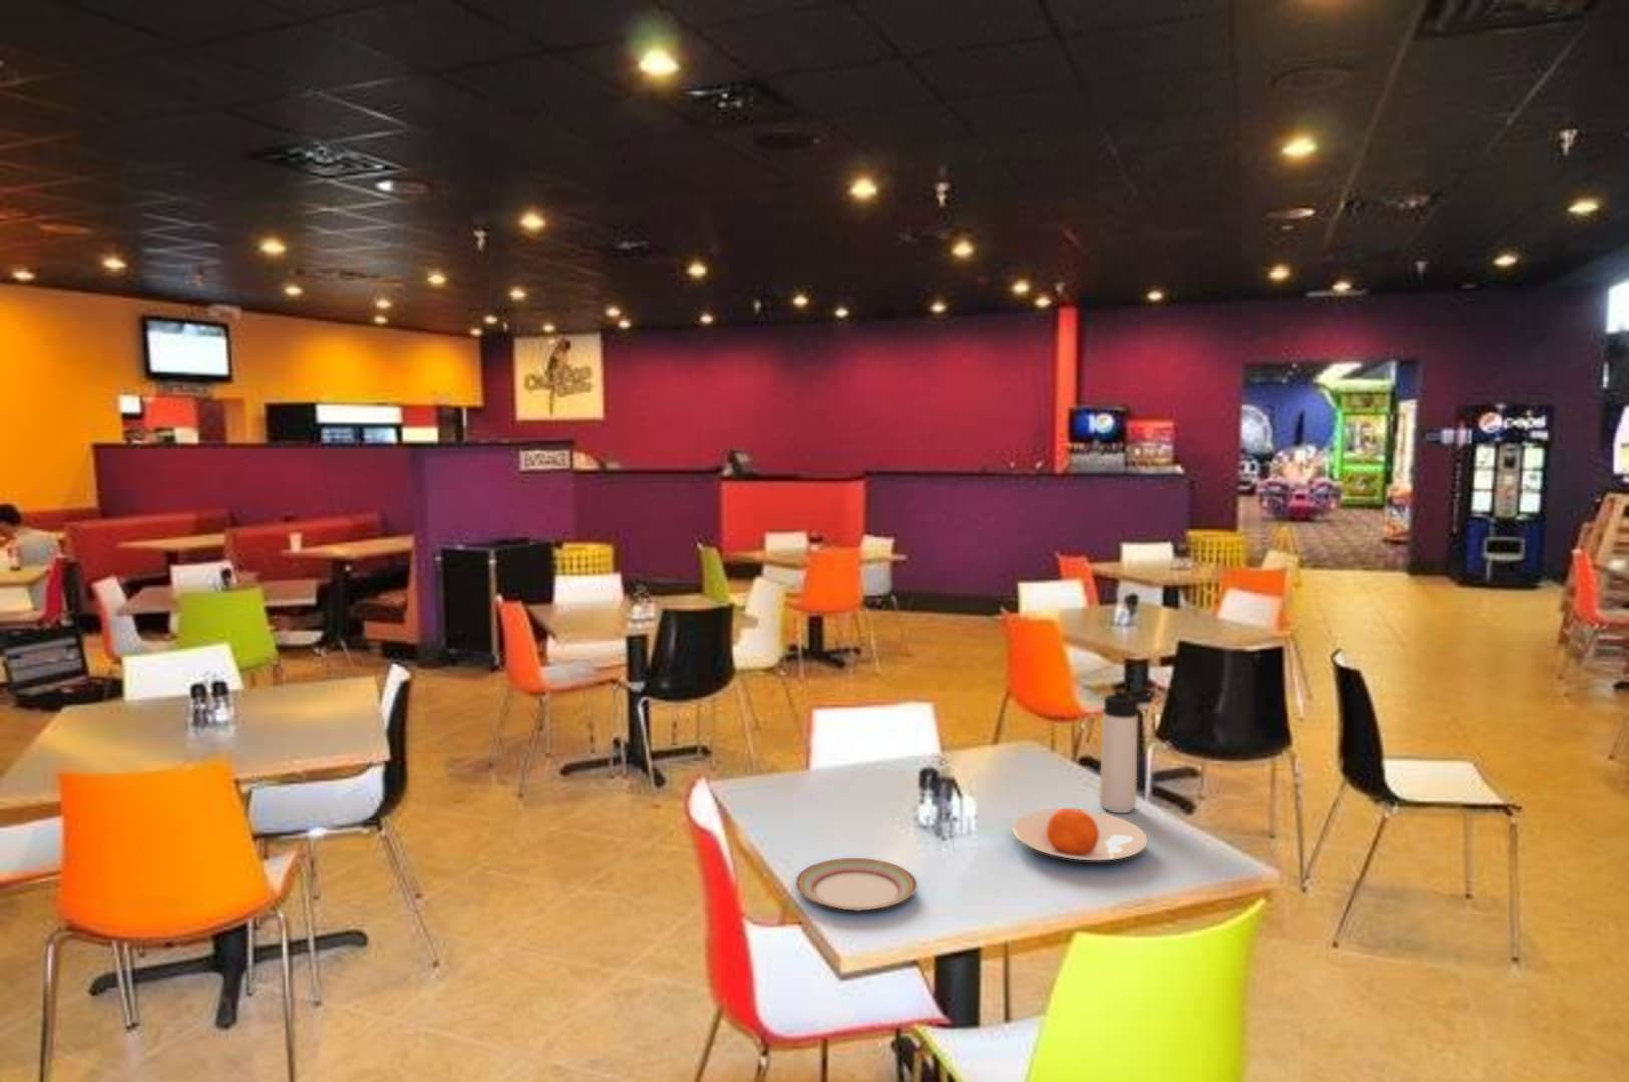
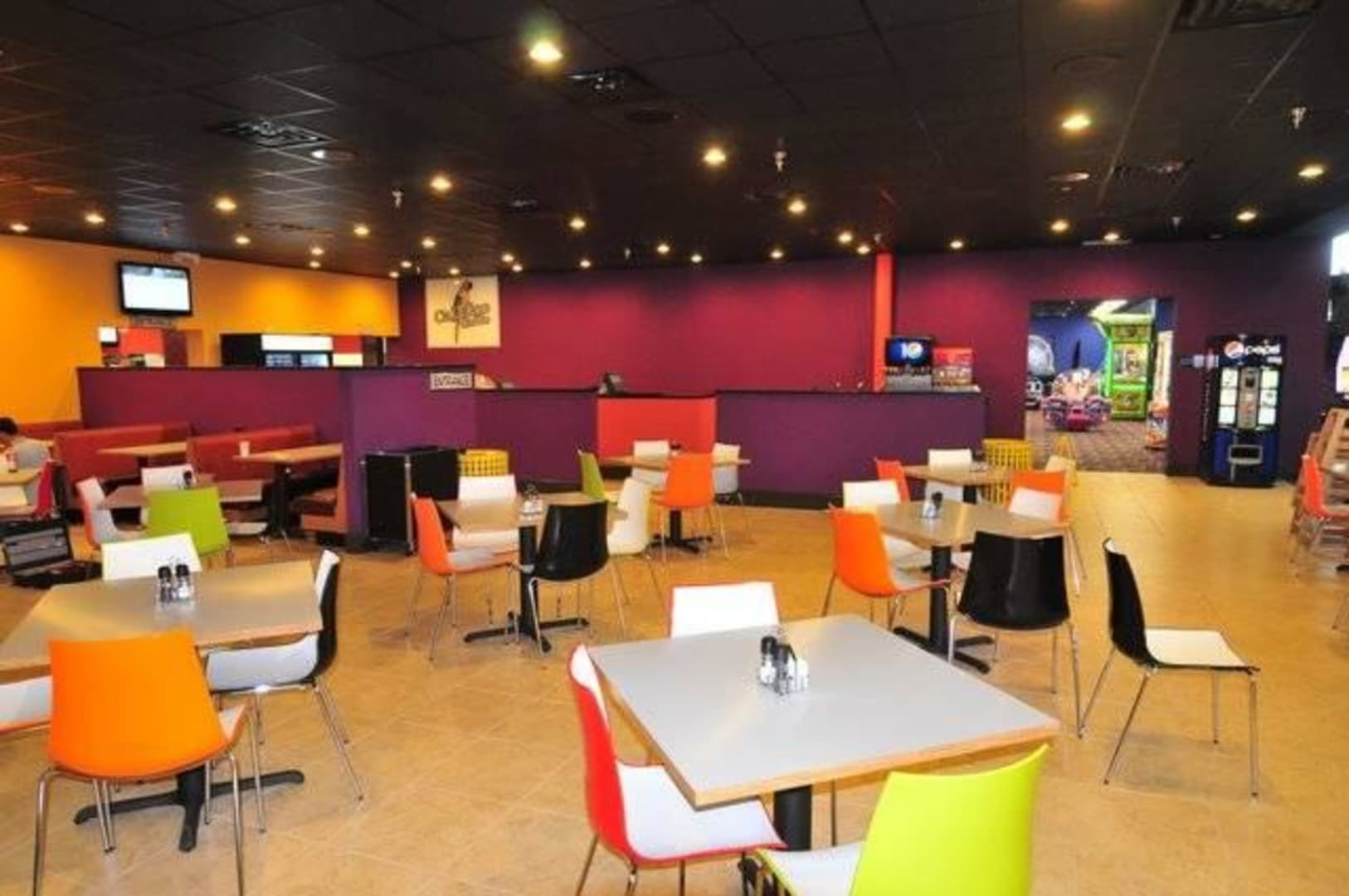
- thermos bottle [1099,690,1156,814]
- plate [1011,808,1148,861]
- plate [796,856,918,912]
